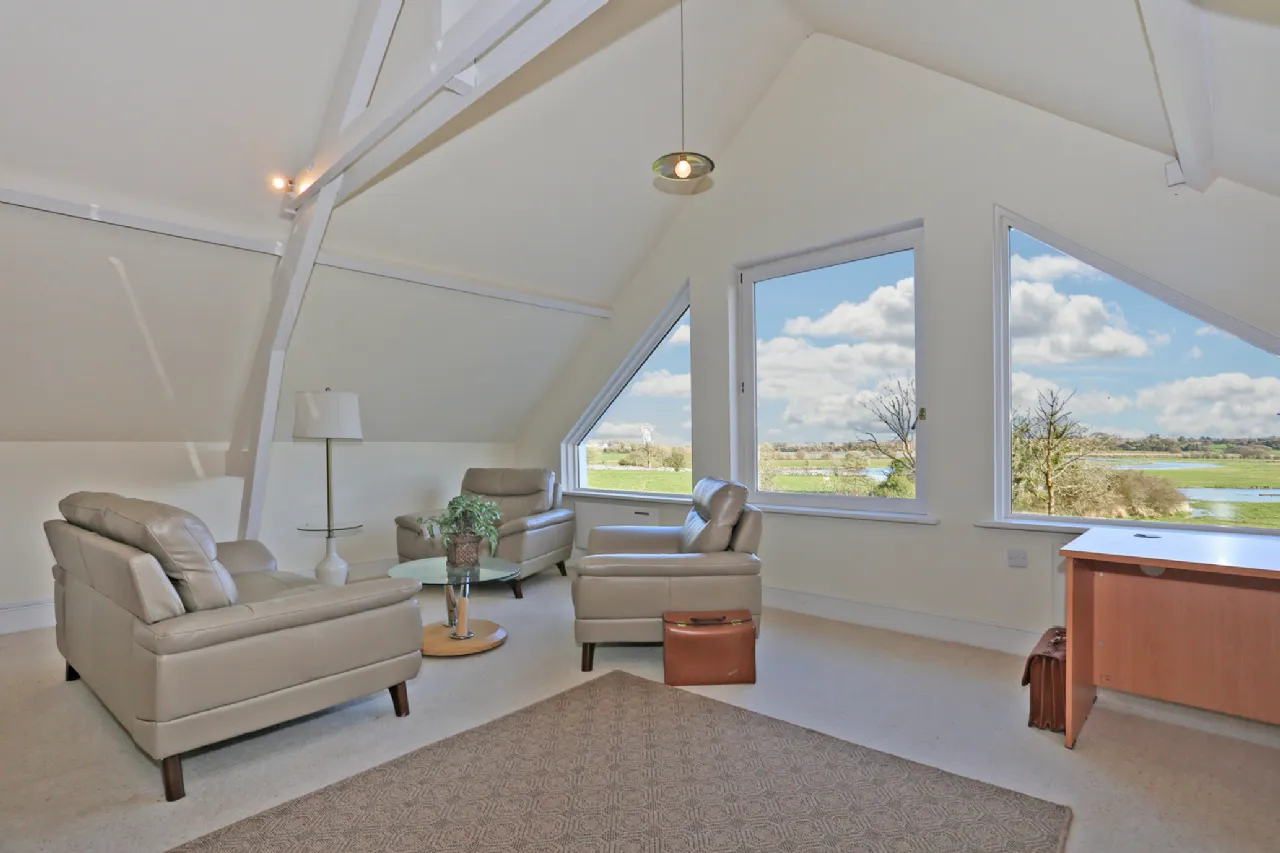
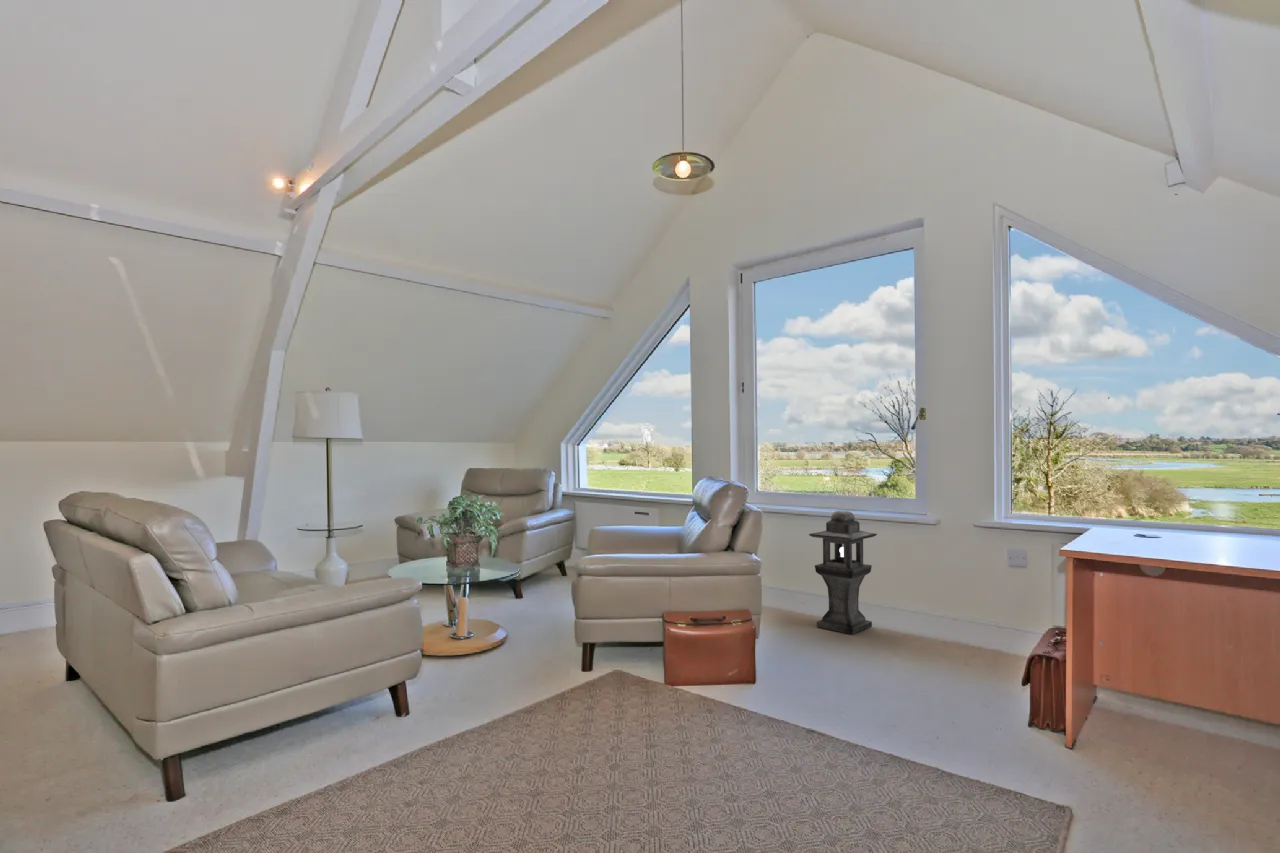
+ lantern [808,510,878,635]
